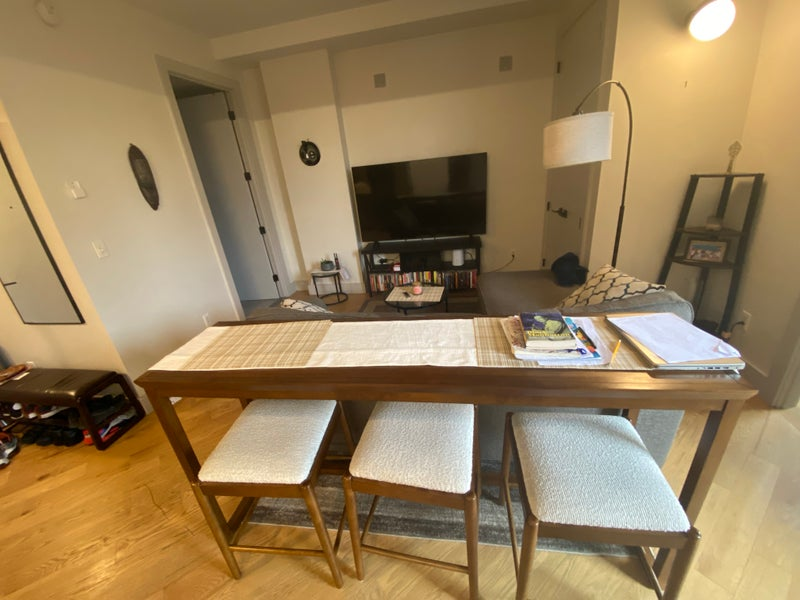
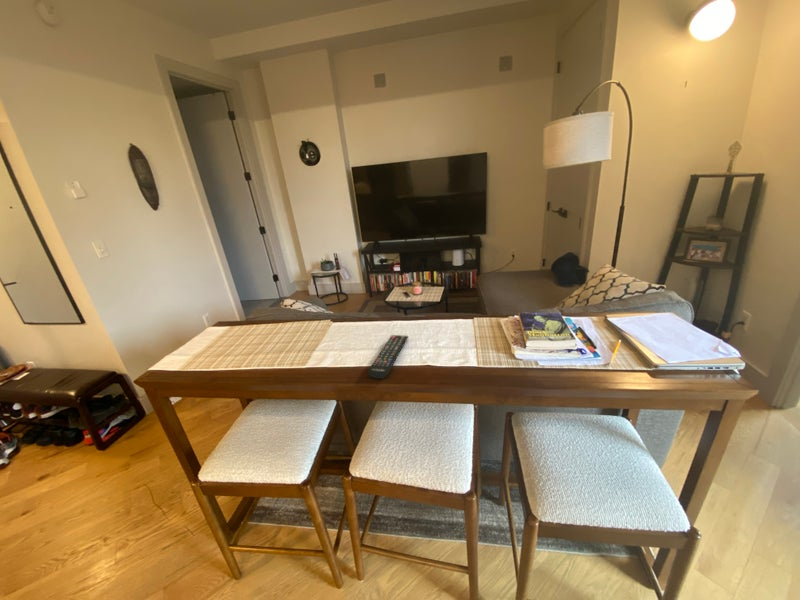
+ remote control [367,334,409,380]
